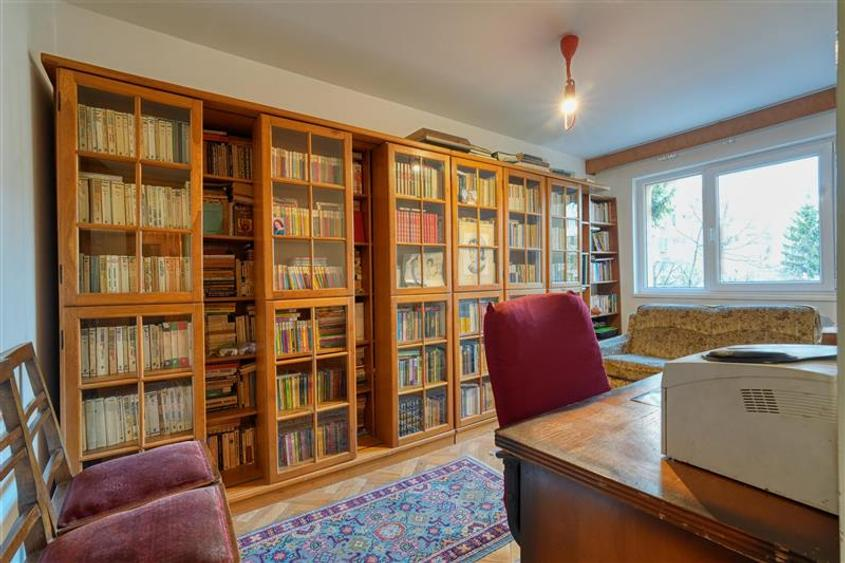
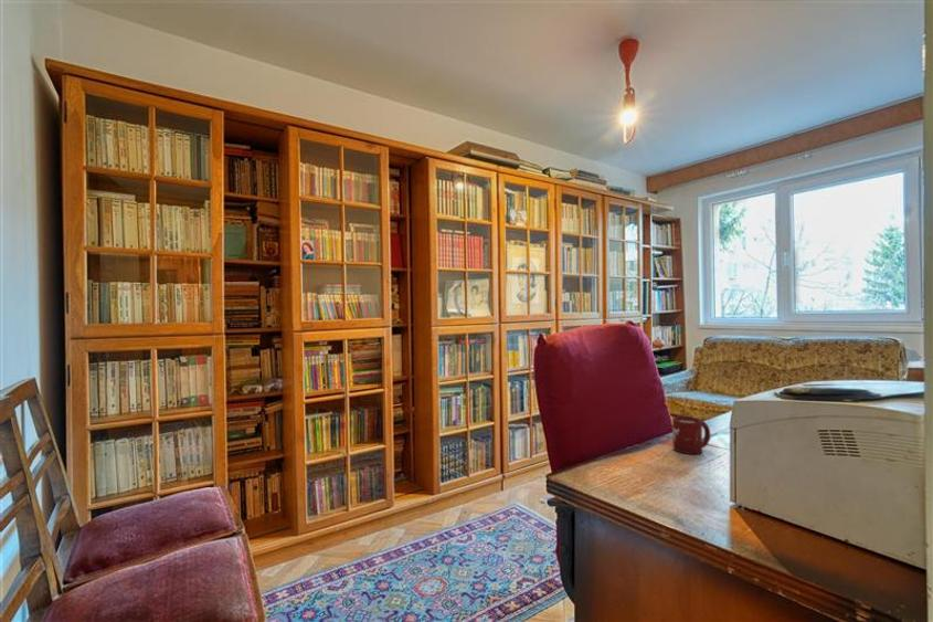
+ cup [671,415,711,455]
